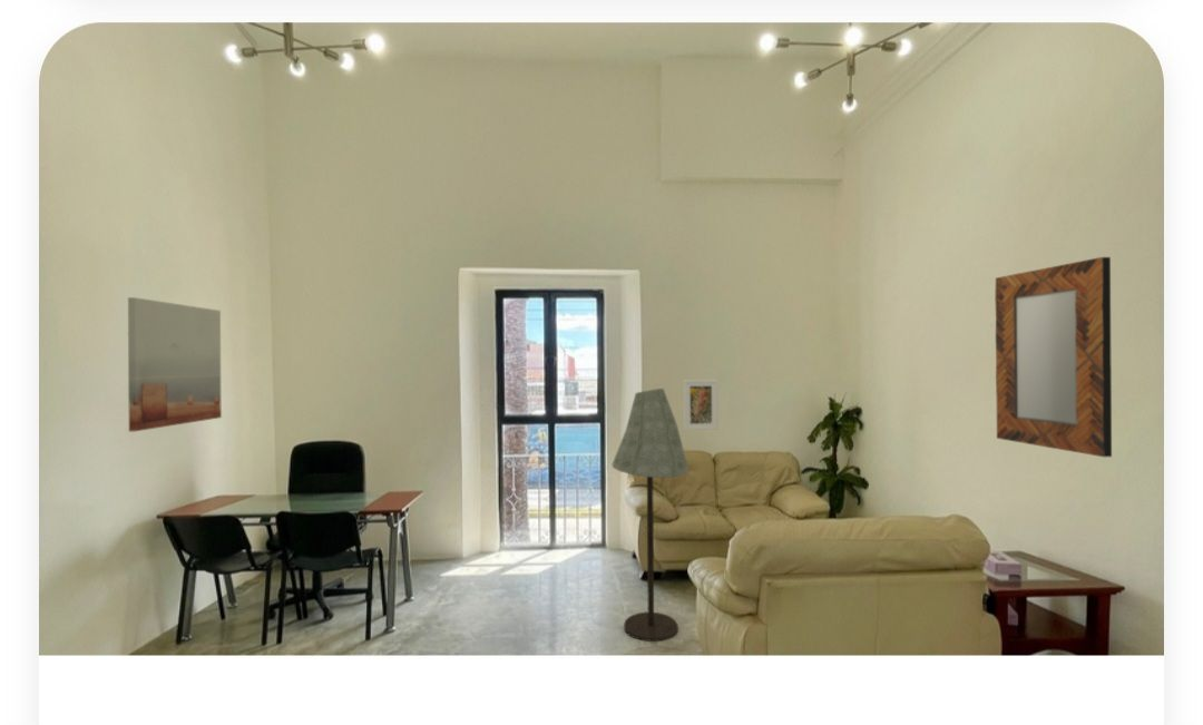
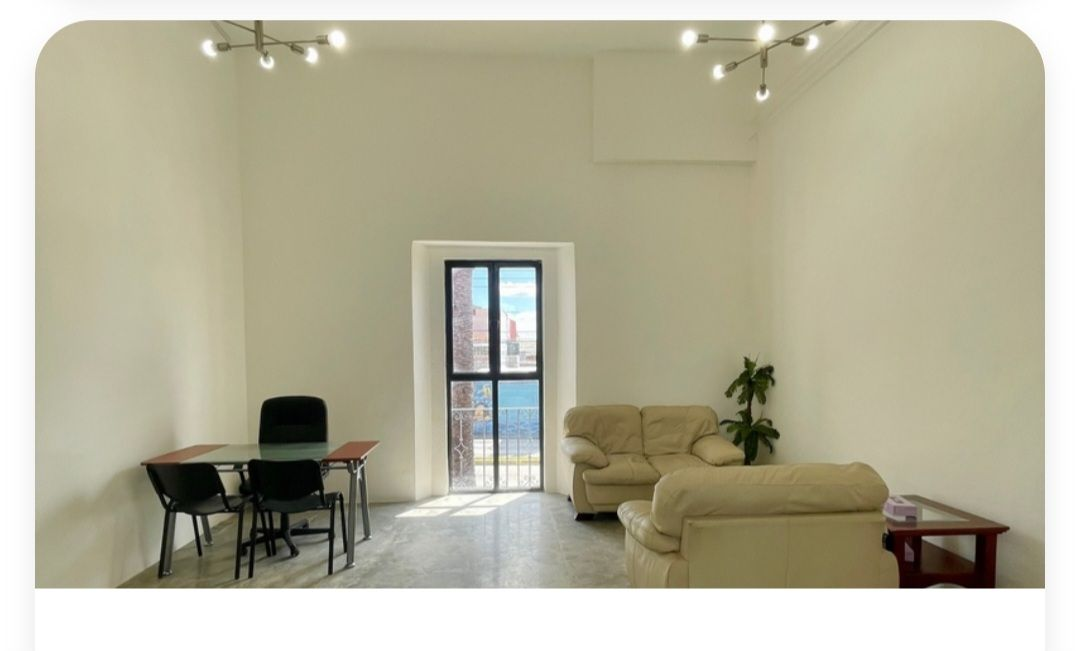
- floor lamp [612,388,689,643]
- wall art [127,296,223,433]
- home mirror [994,256,1113,458]
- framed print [683,379,720,431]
